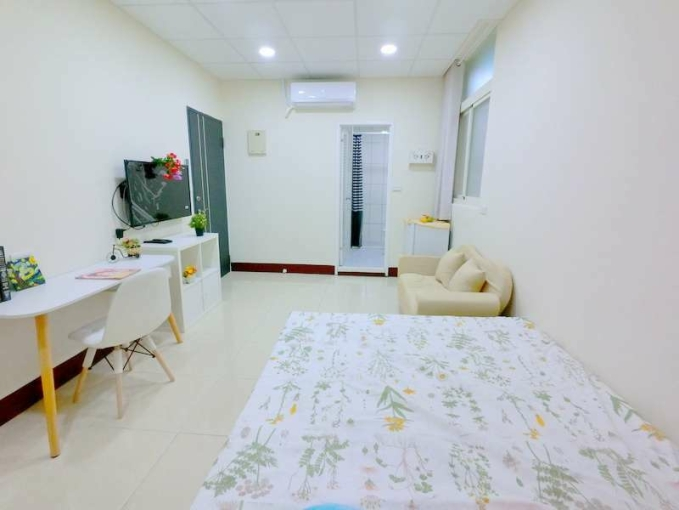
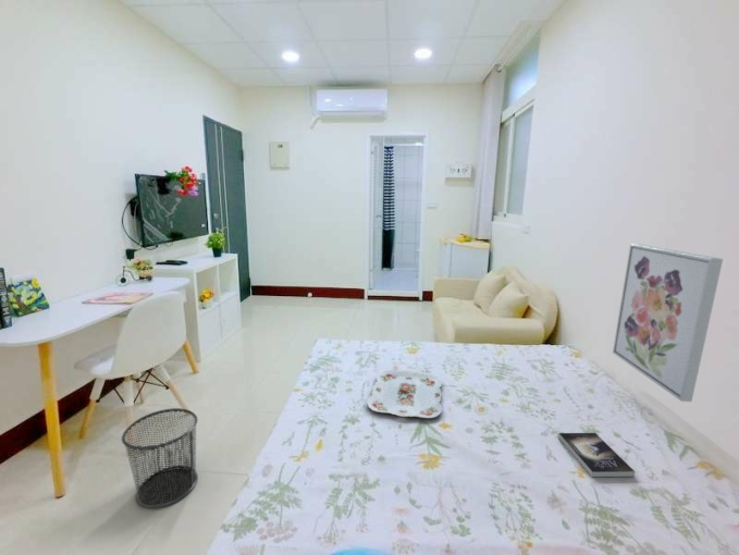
+ waste bin [121,407,199,509]
+ serving tray [366,369,443,419]
+ wall art [612,243,724,403]
+ book [557,432,636,478]
